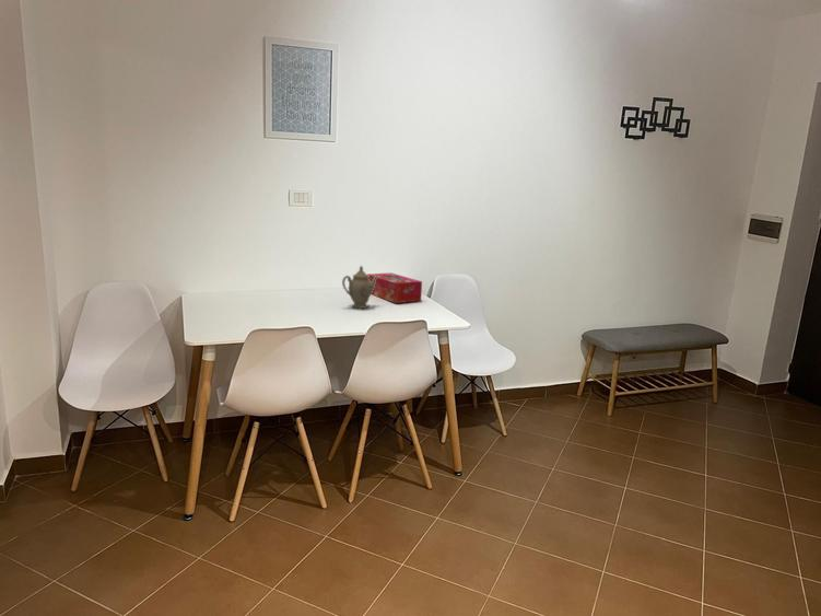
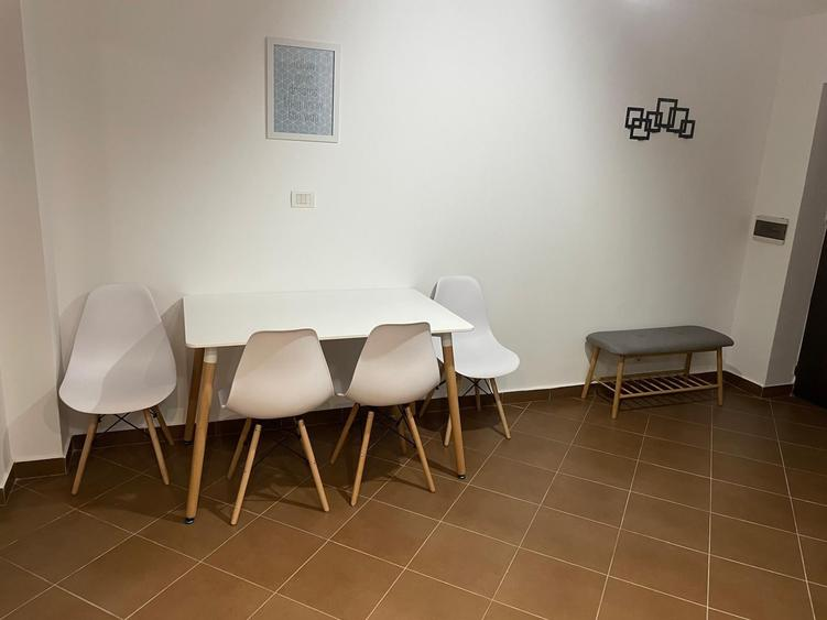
- chinaware [341,265,379,310]
- tissue box [367,271,423,304]
